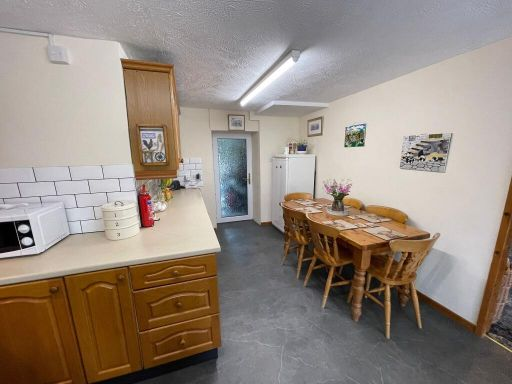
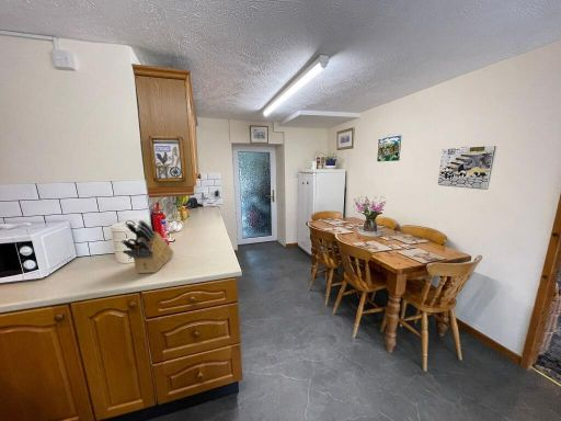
+ knife block [121,219,174,274]
